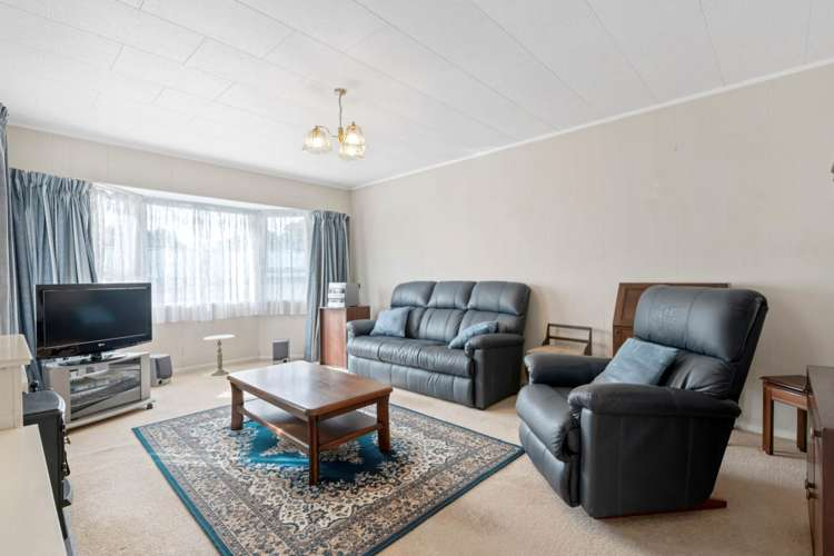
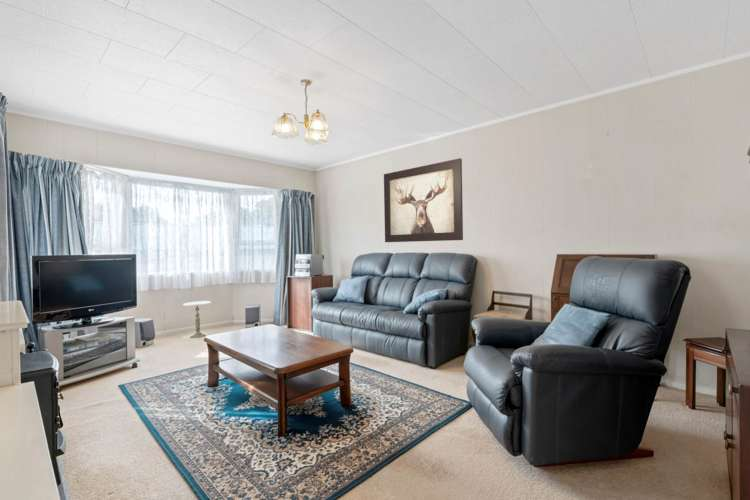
+ wall art [383,157,464,243]
